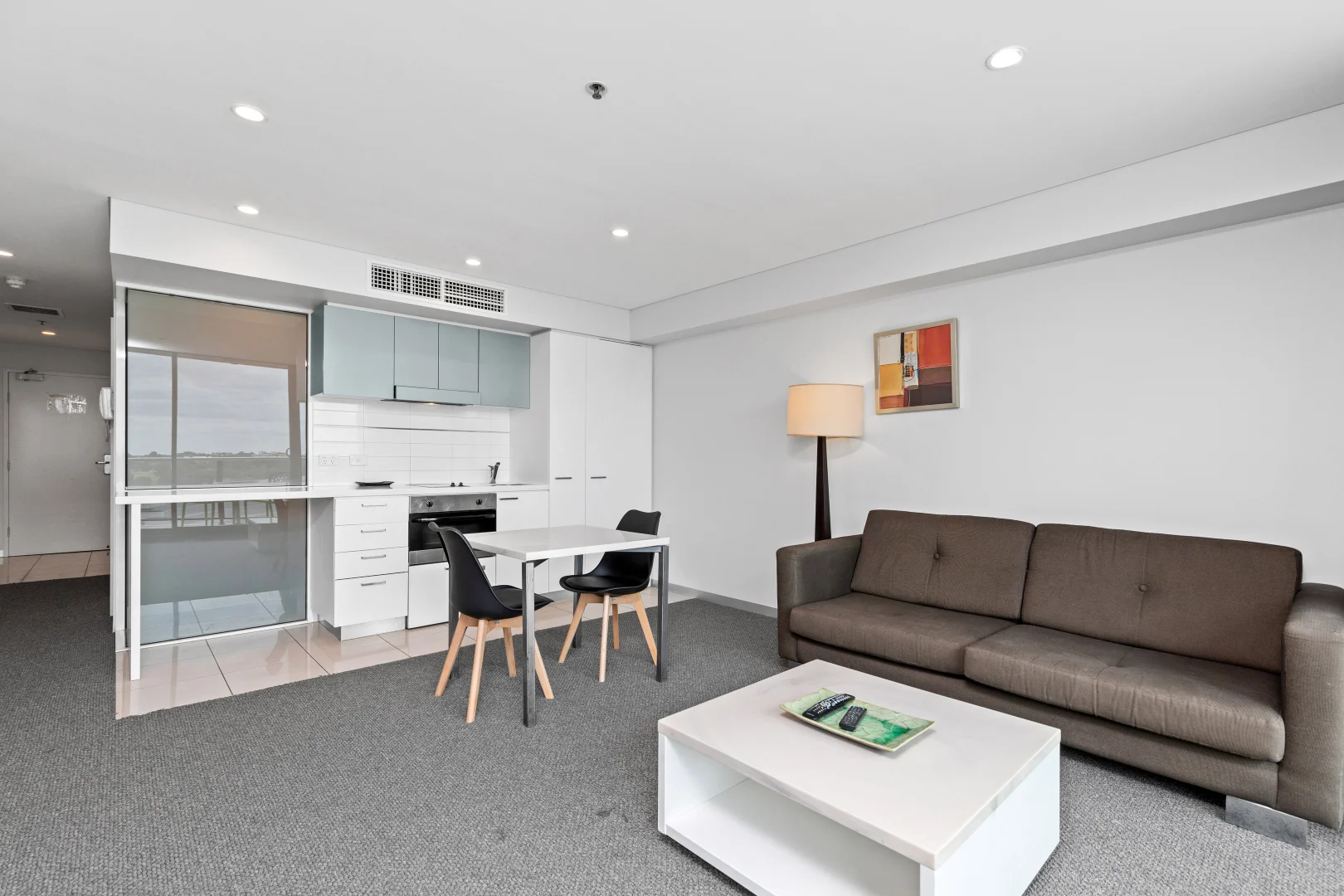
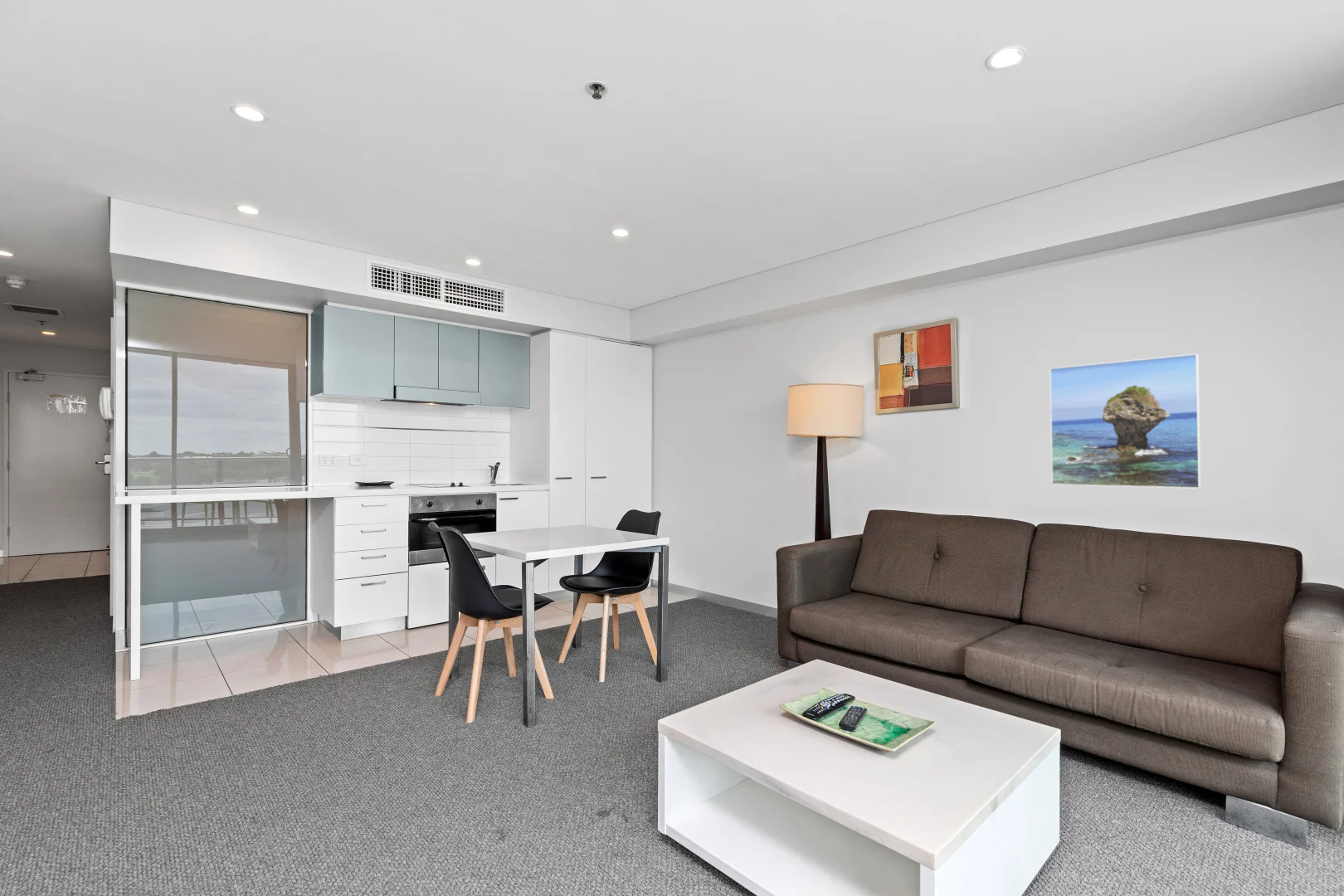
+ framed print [1049,353,1202,489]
